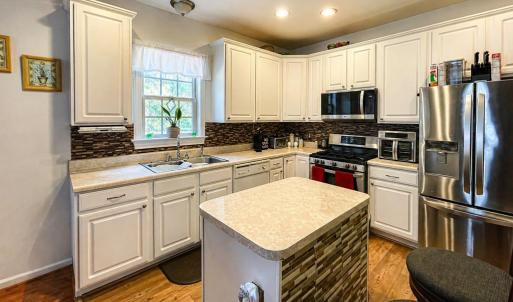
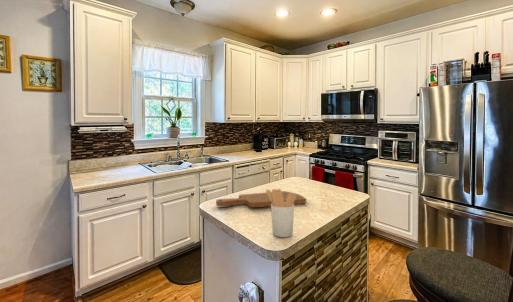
+ utensil holder [265,188,296,238]
+ cutting board [215,190,307,208]
